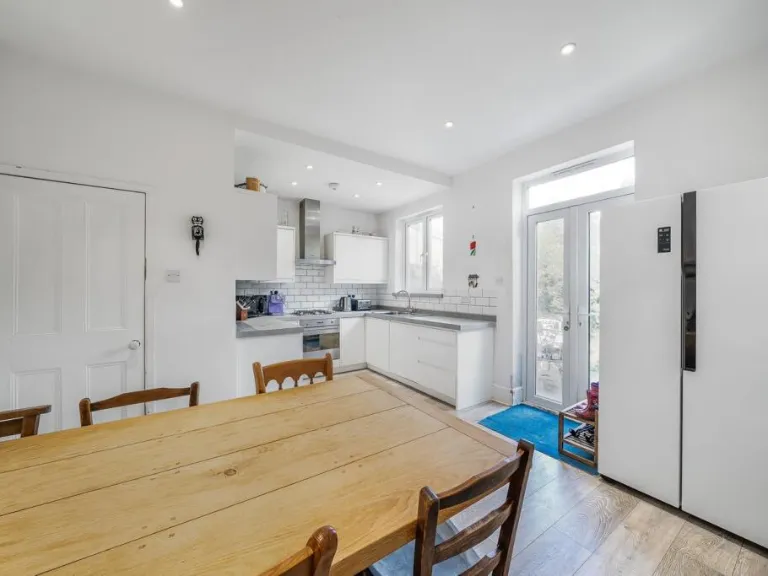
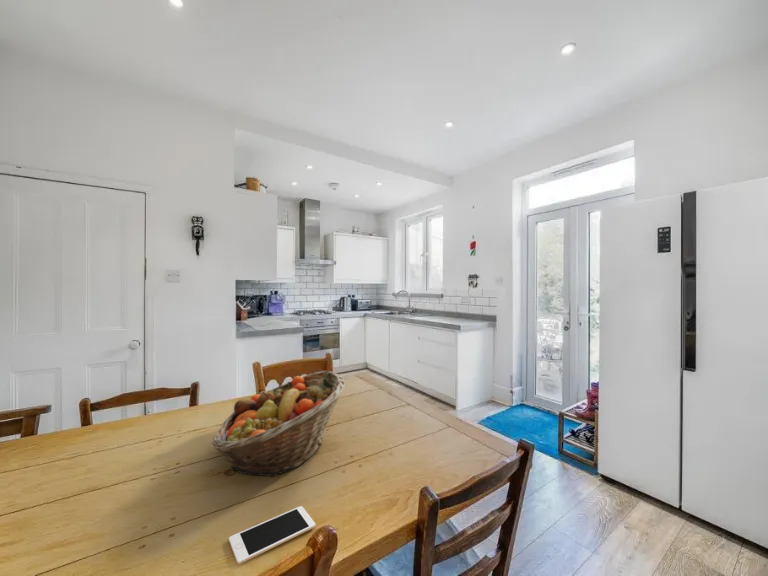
+ fruit basket [211,370,347,478]
+ cell phone [228,505,316,565]
